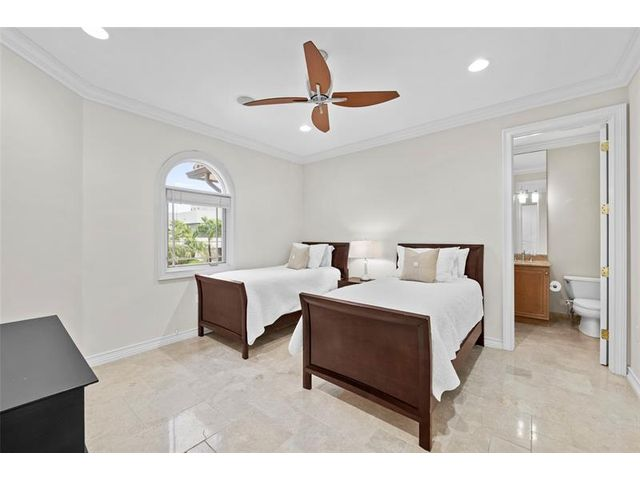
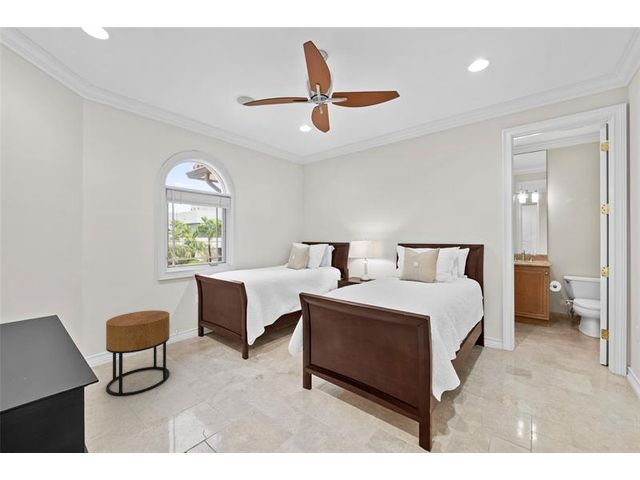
+ side table [105,309,170,397]
